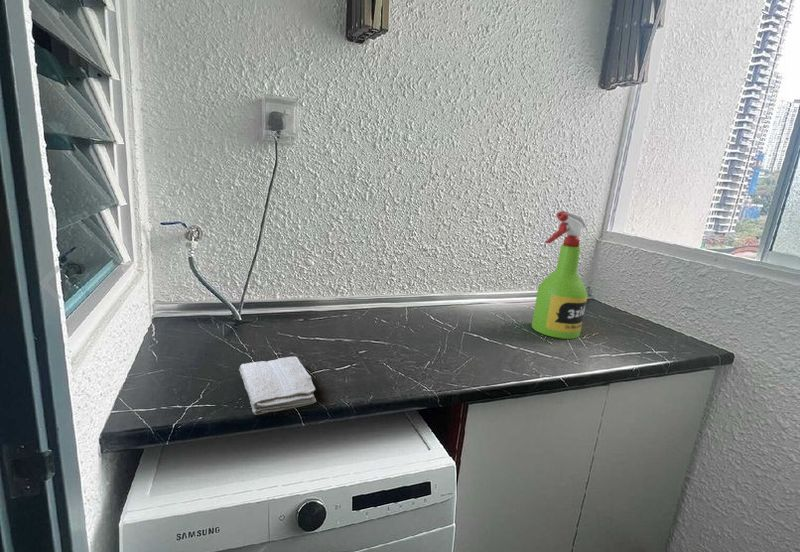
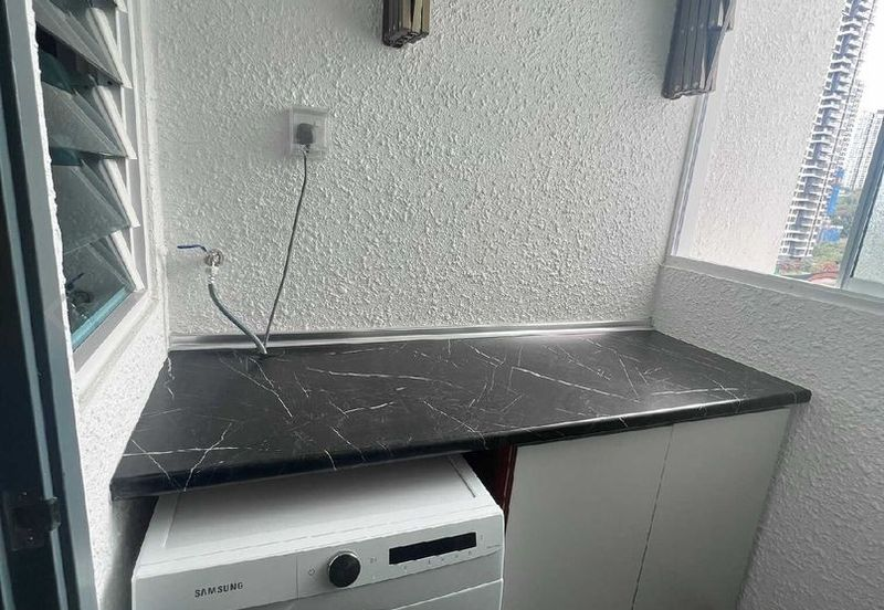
- spray bottle [531,210,588,340]
- washcloth [238,356,317,416]
